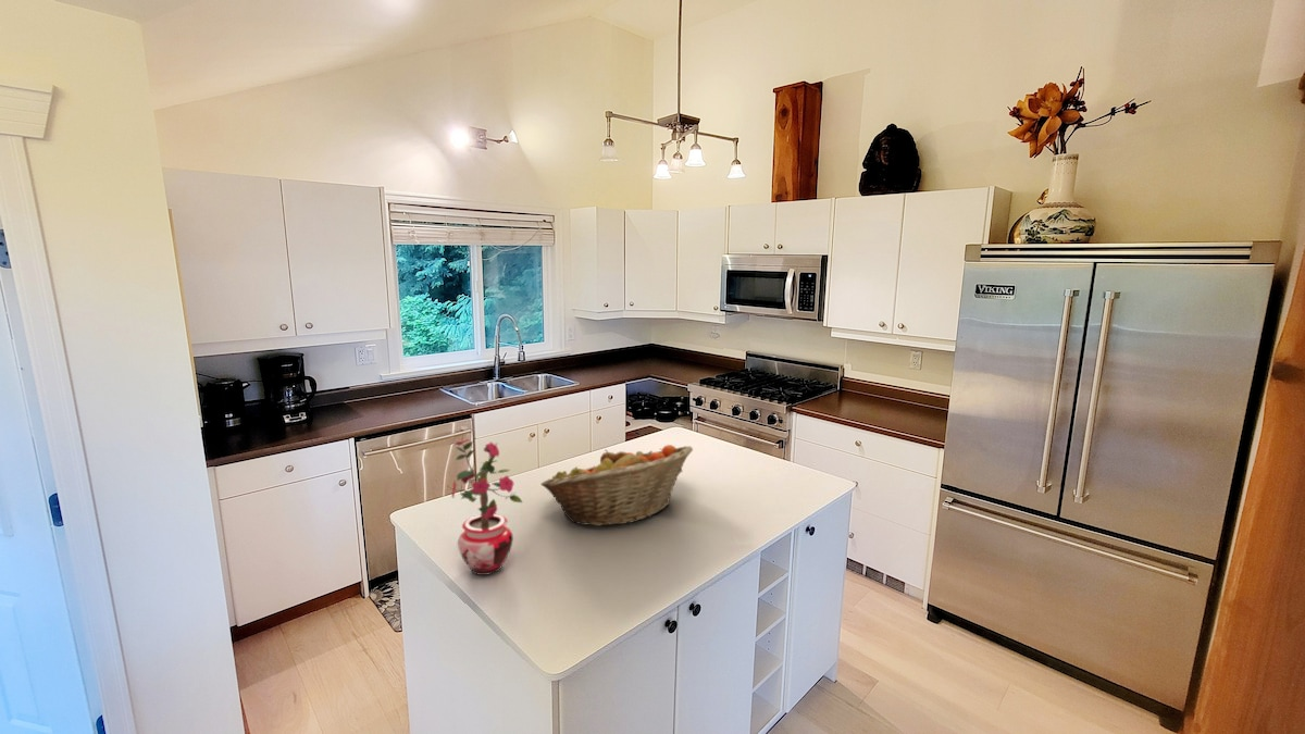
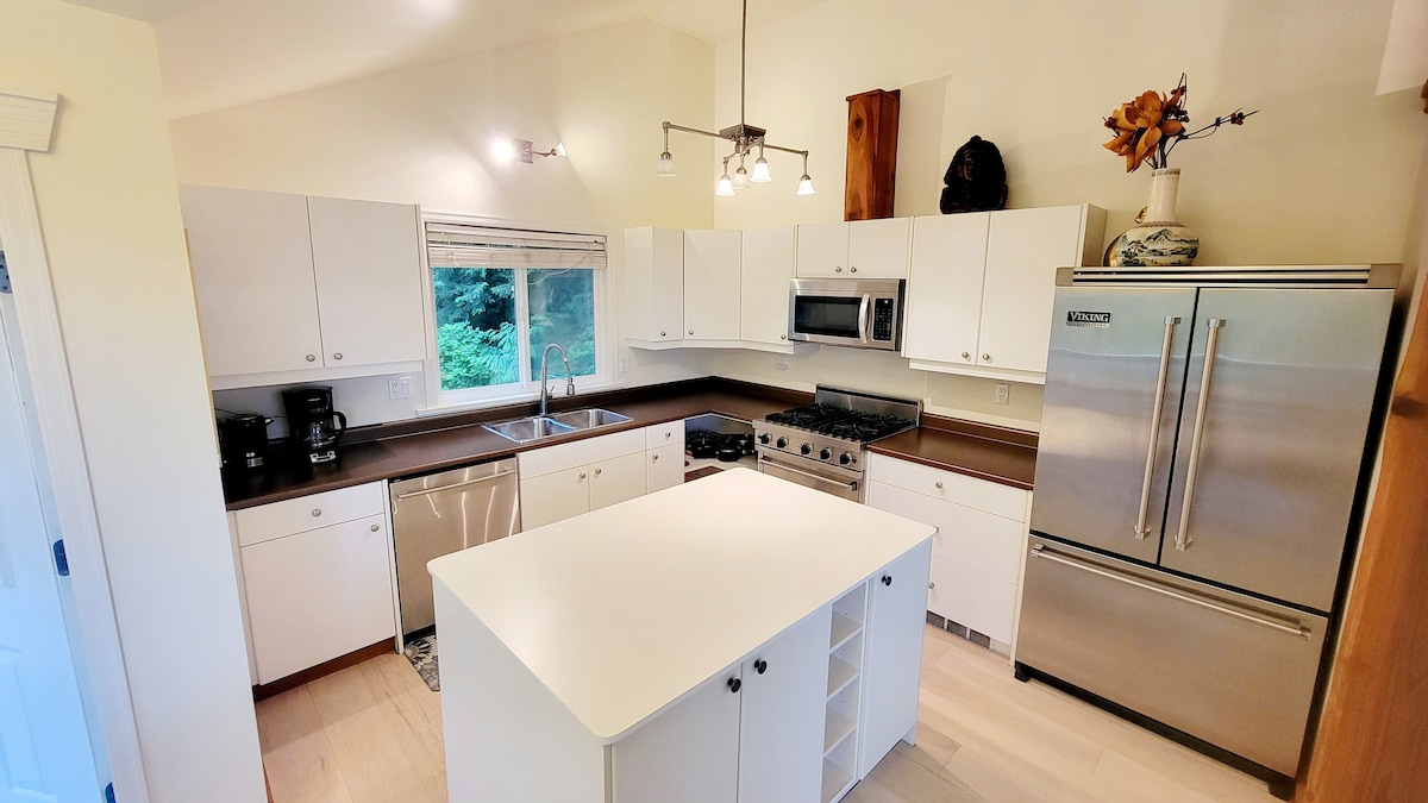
- fruit basket [539,444,694,527]
- potted plant [446,433,523,576]
